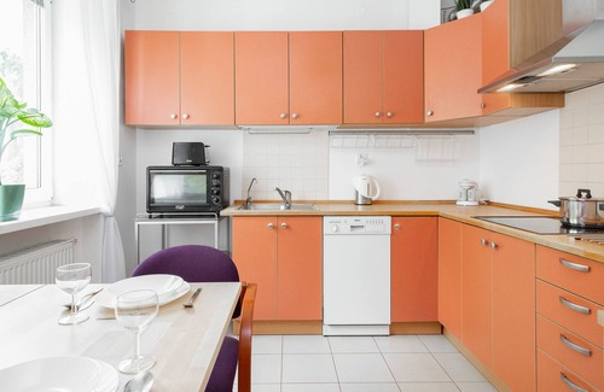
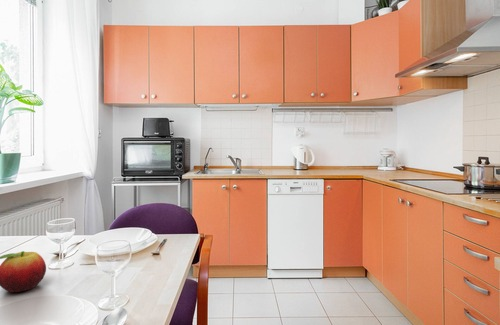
+ fruit [0,250,47,293]
